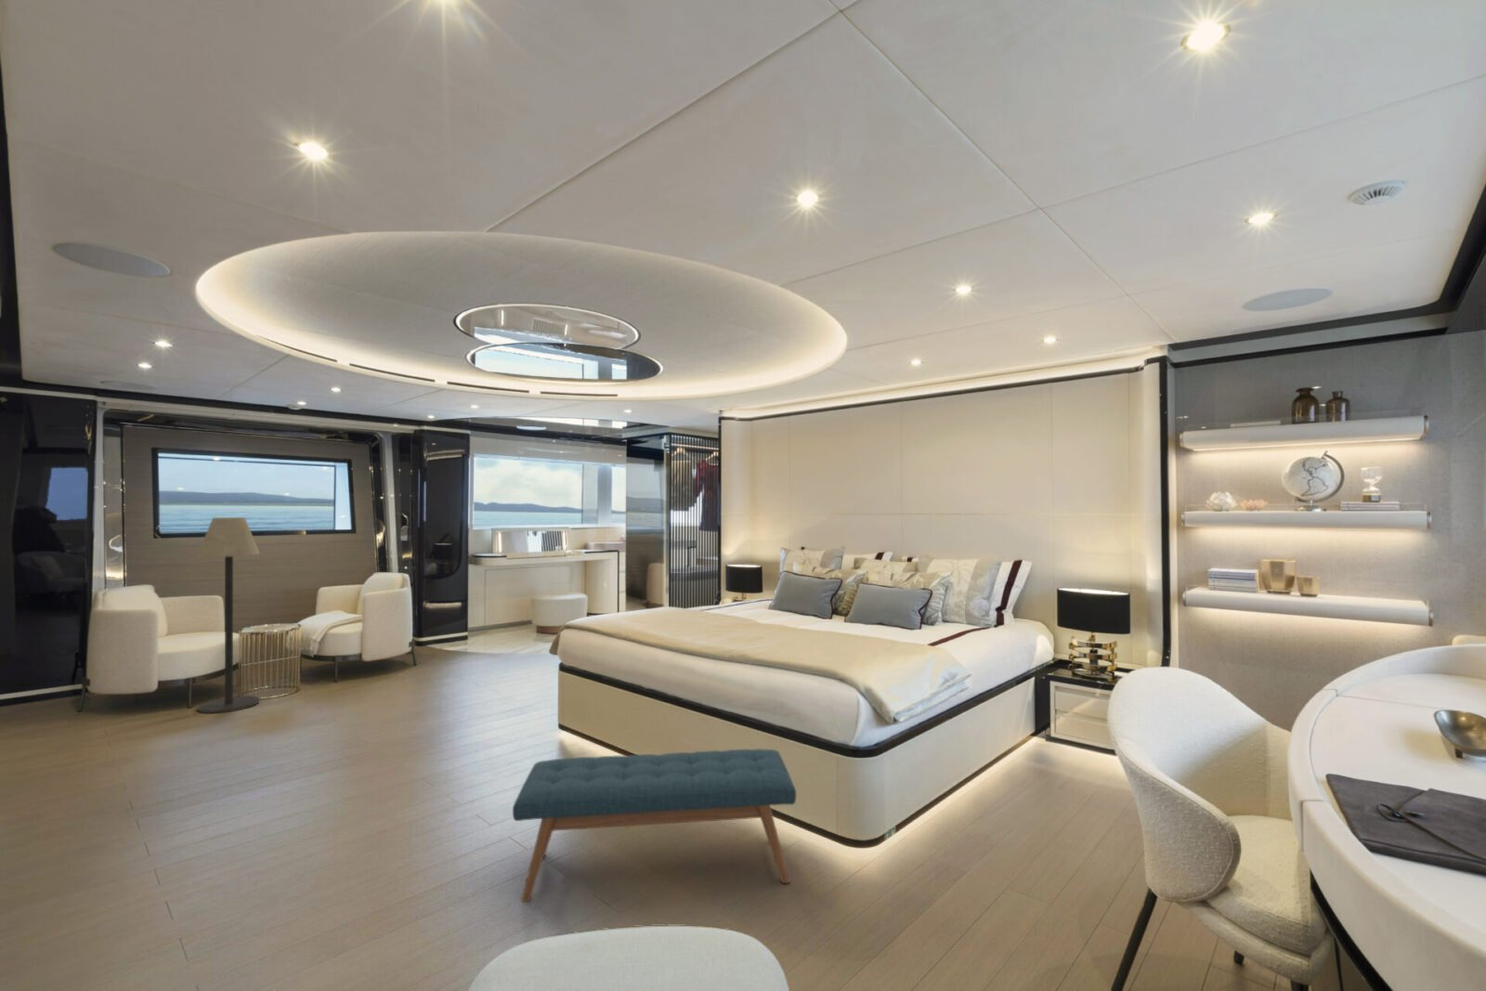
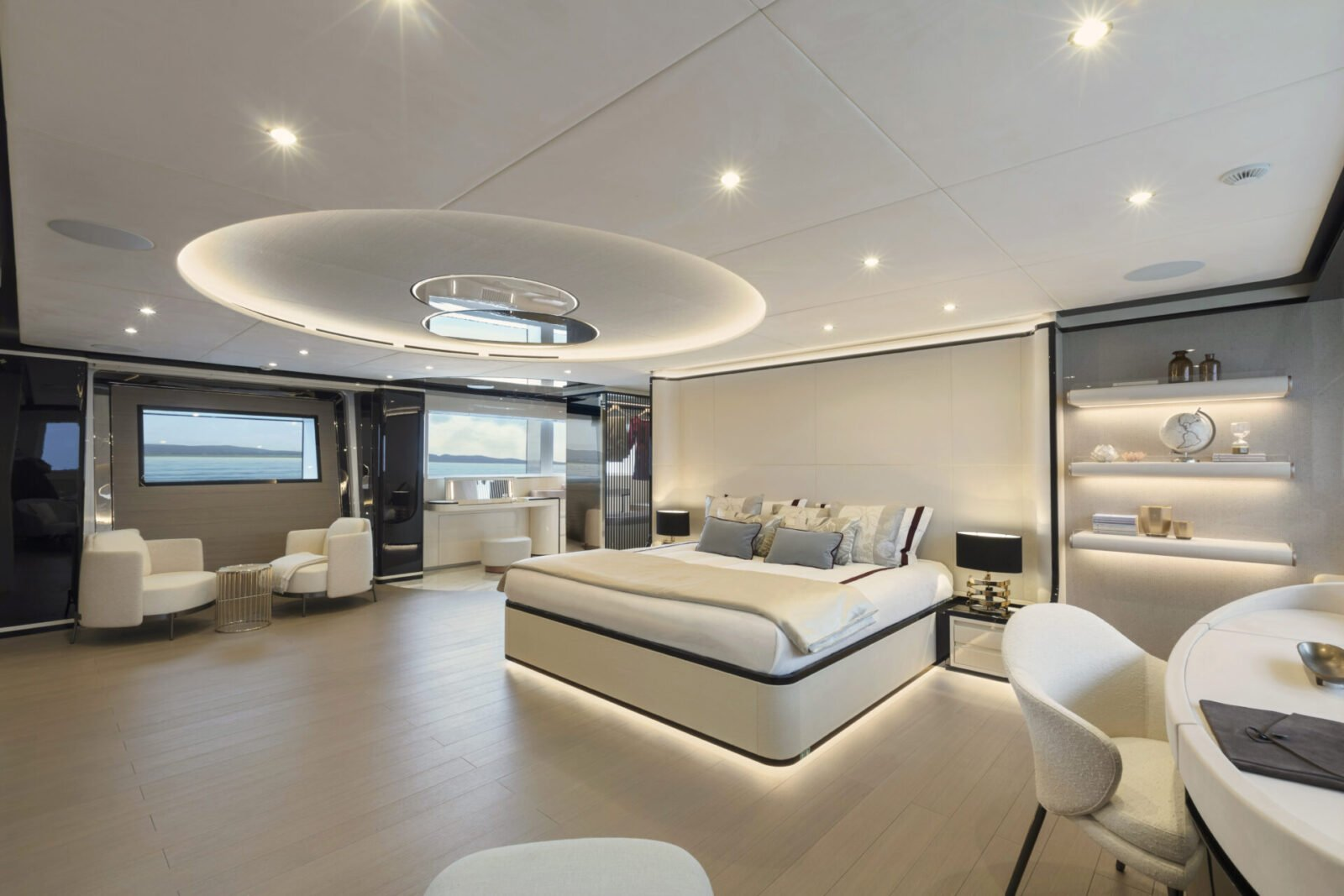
- bench [512,748,797,903]
- floor lamp [196,517,261,714]
